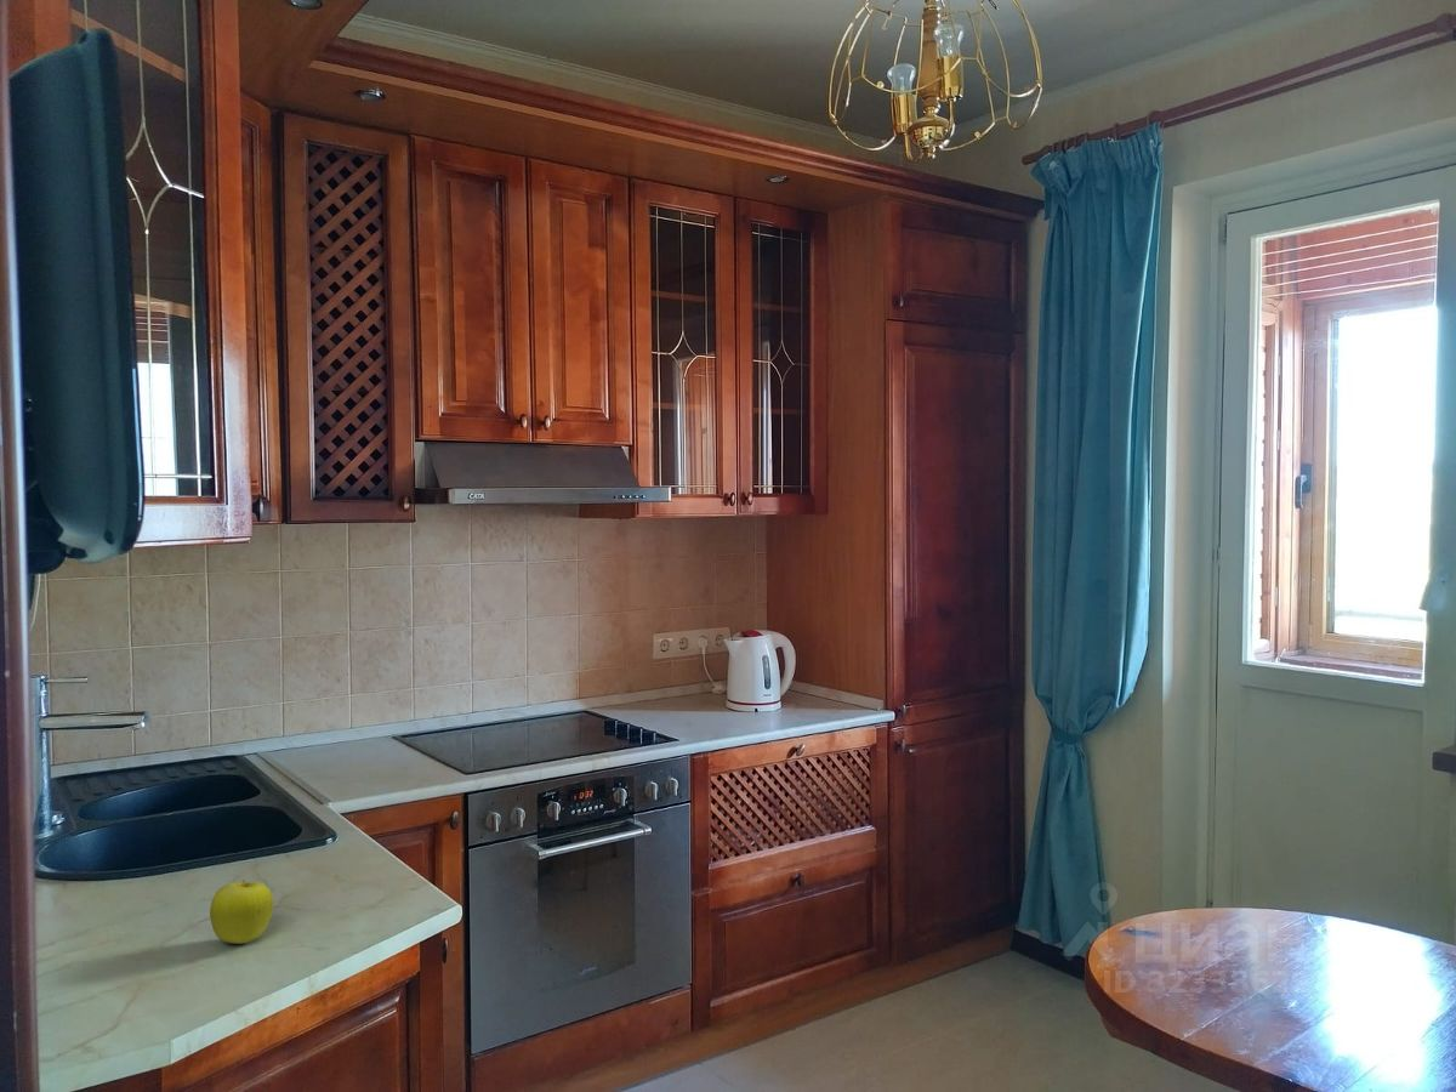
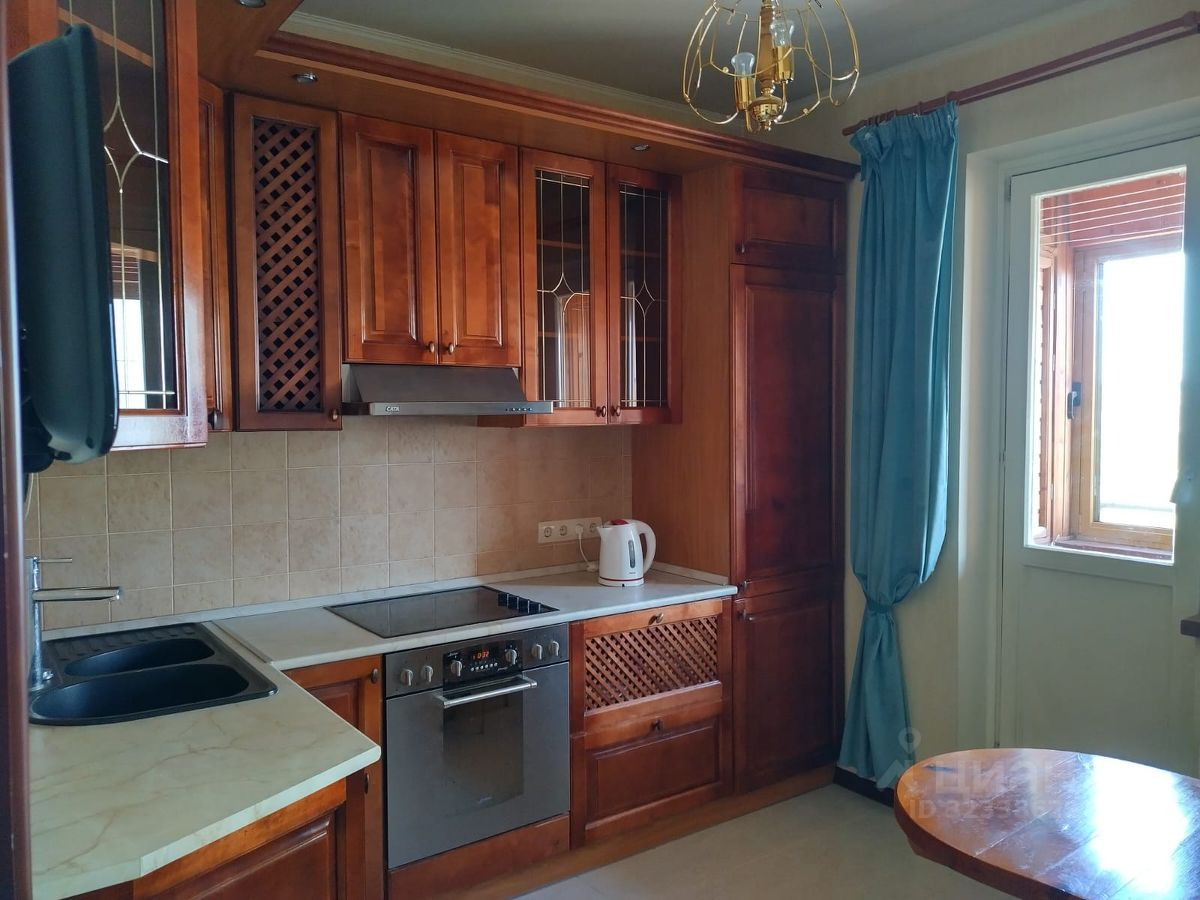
- fruit [209,878,274,945]
